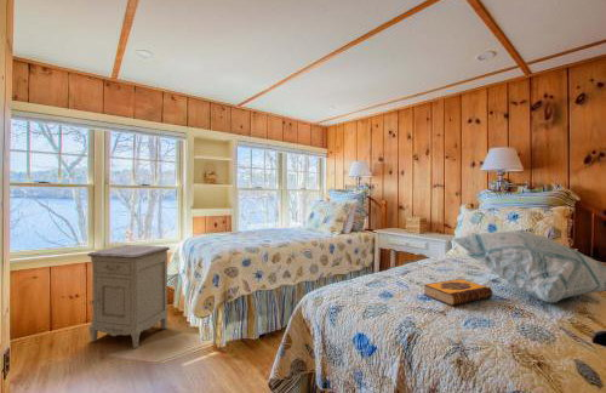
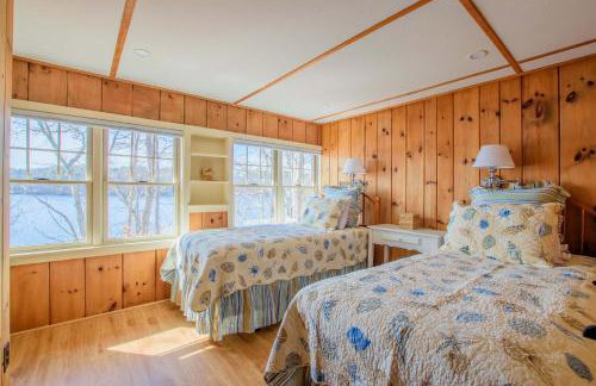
- hardback book [422,278,494,307]
- decorative pillow [451,229,606,303]
- nightstand [86,244,171,349]
